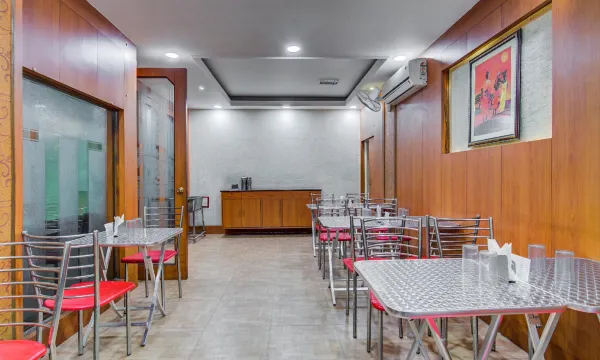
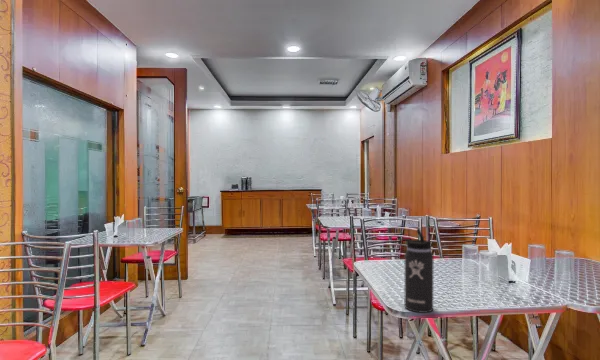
+ thermos bottle [398,227,434,314]
